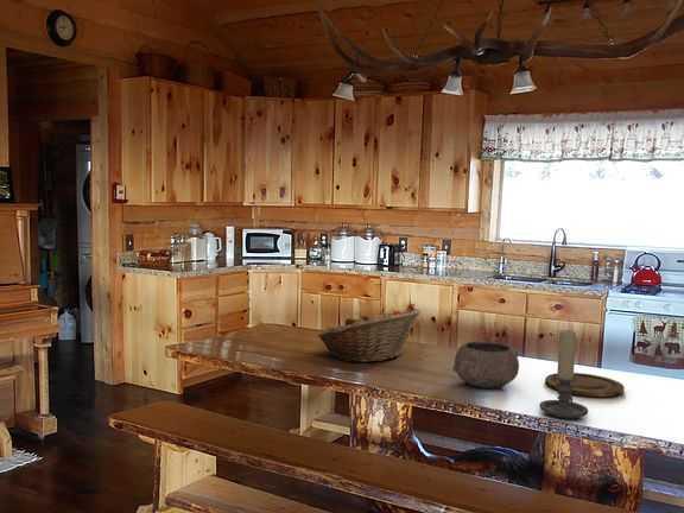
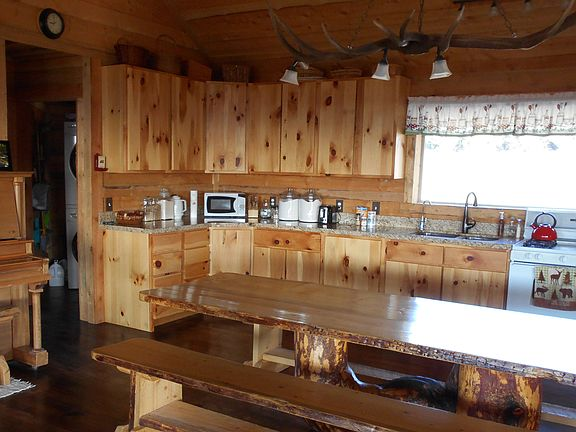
- fruit basket [317,308,422,363]
- bowl [452,340,520,390]
- plate [544,372,626,398]
- candle holder [538,329,589,420]
